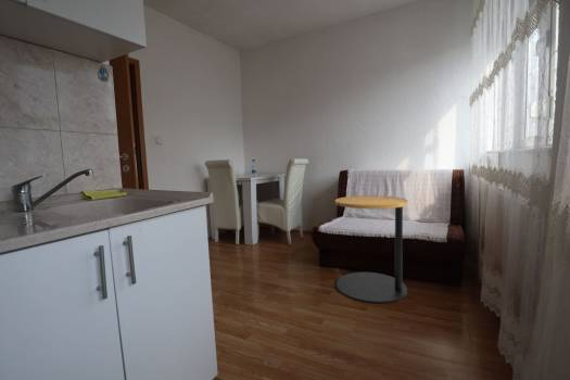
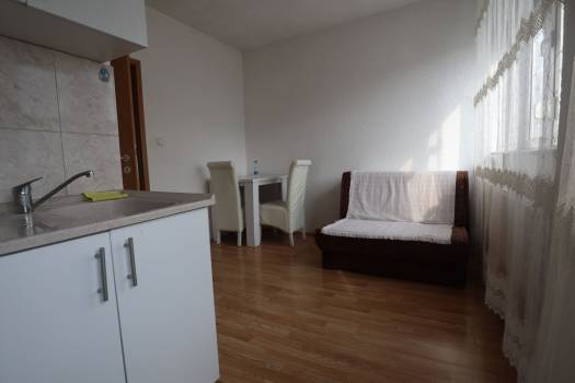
- side table [334,194,409,304]
